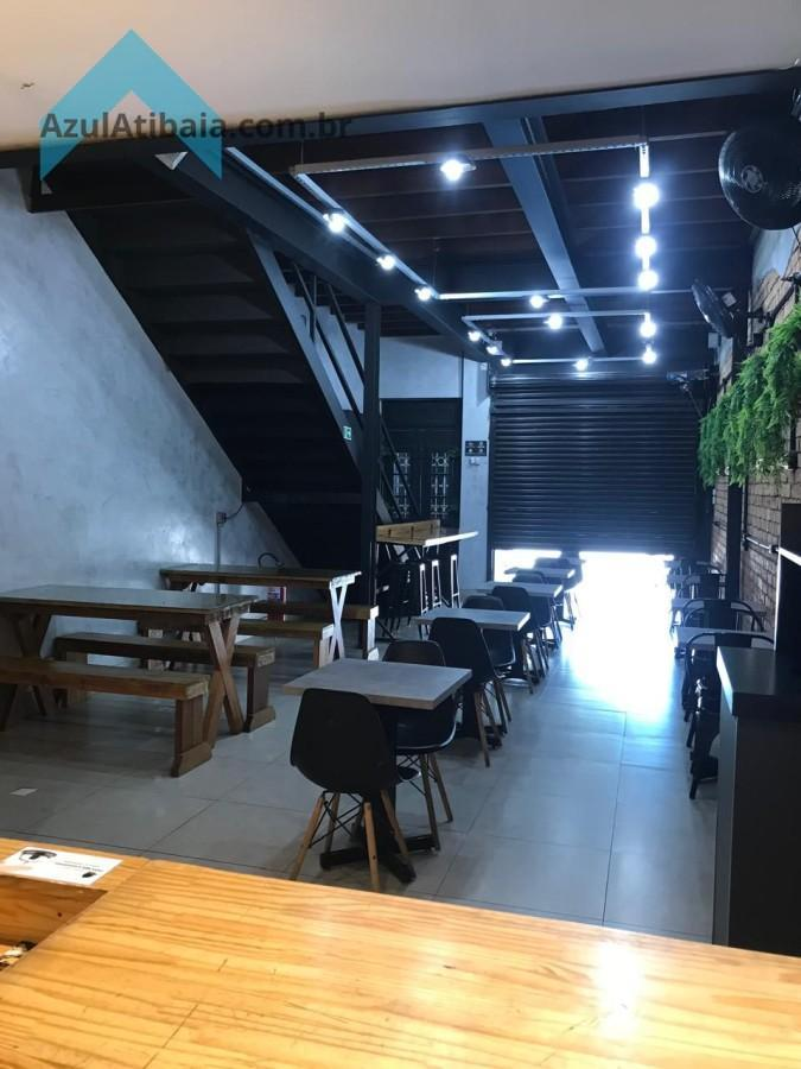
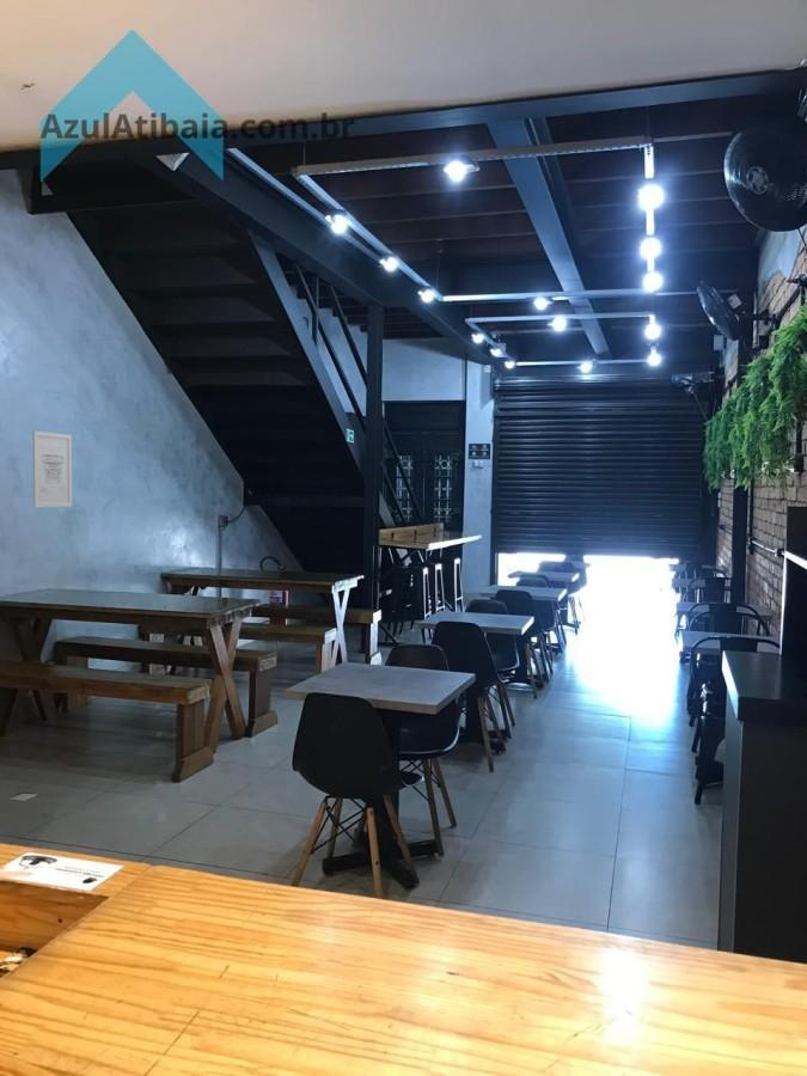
+ wall art [32,429,73,508]
